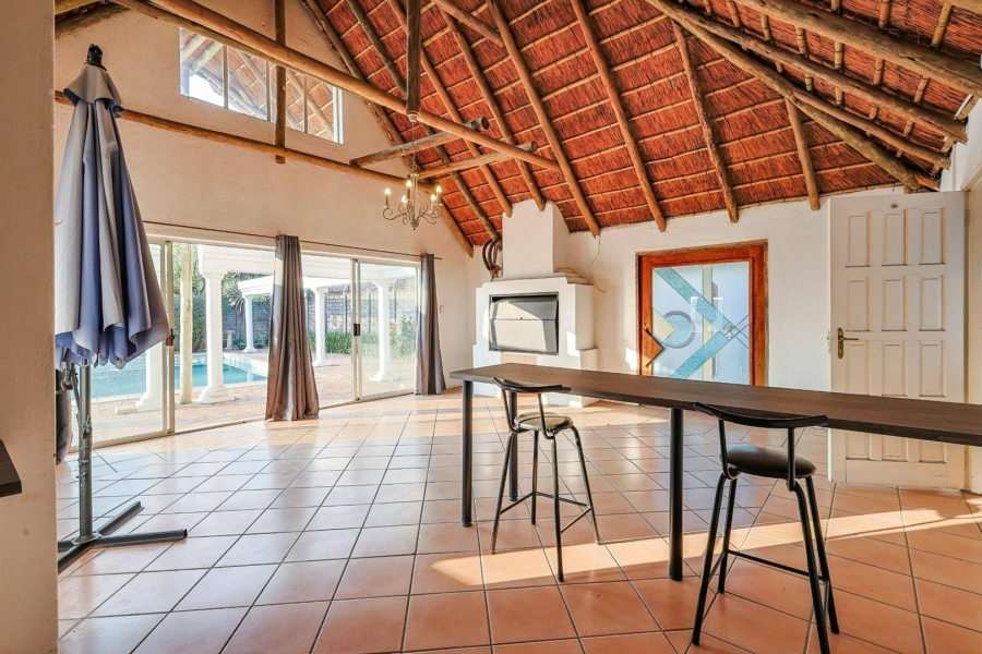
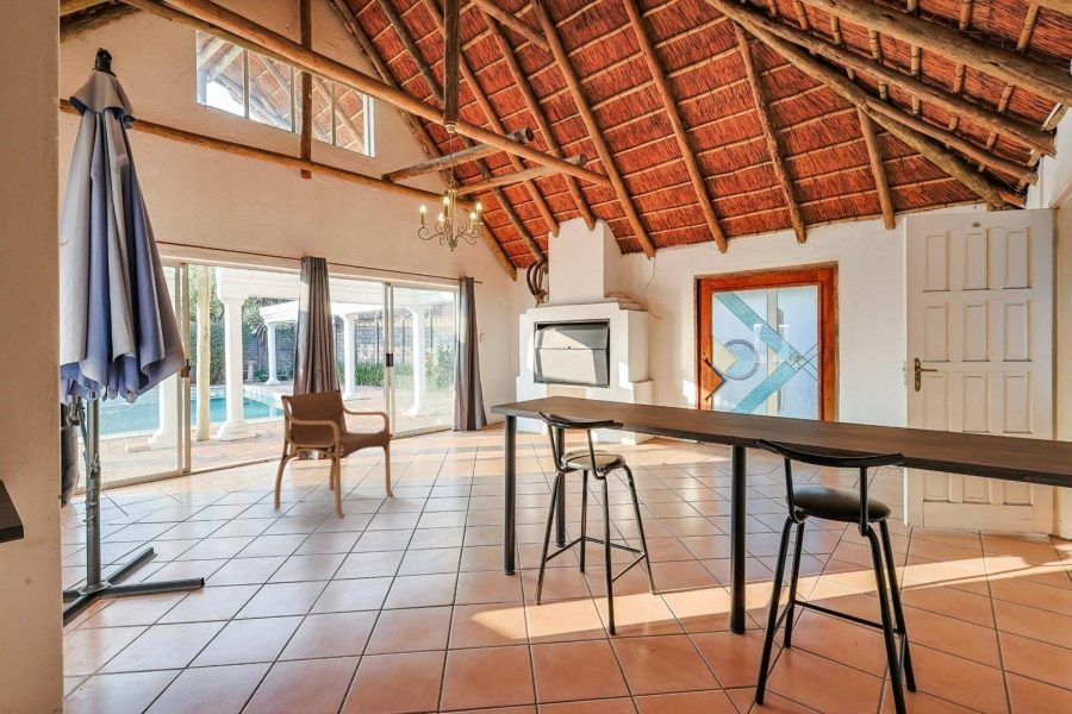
+ armchair [273,388,394,519]
